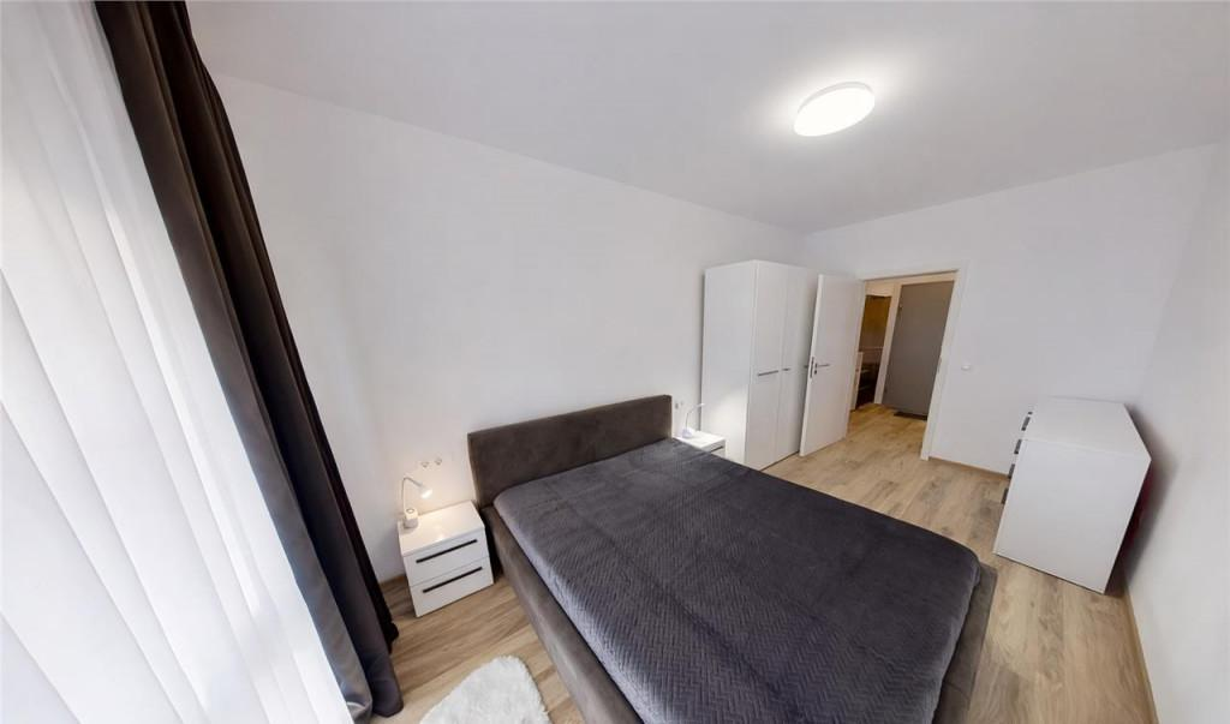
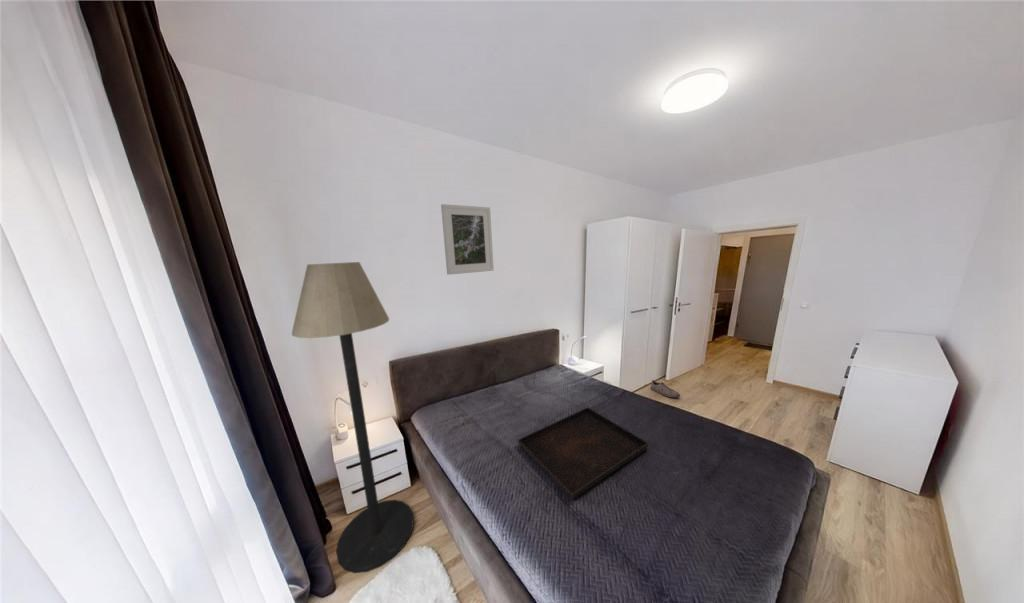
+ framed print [440,203,495,276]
+ floor lamp [291,261,415,574]
+ serving tray [517,406,649,501]
+ shoe [650,379,681,399]
